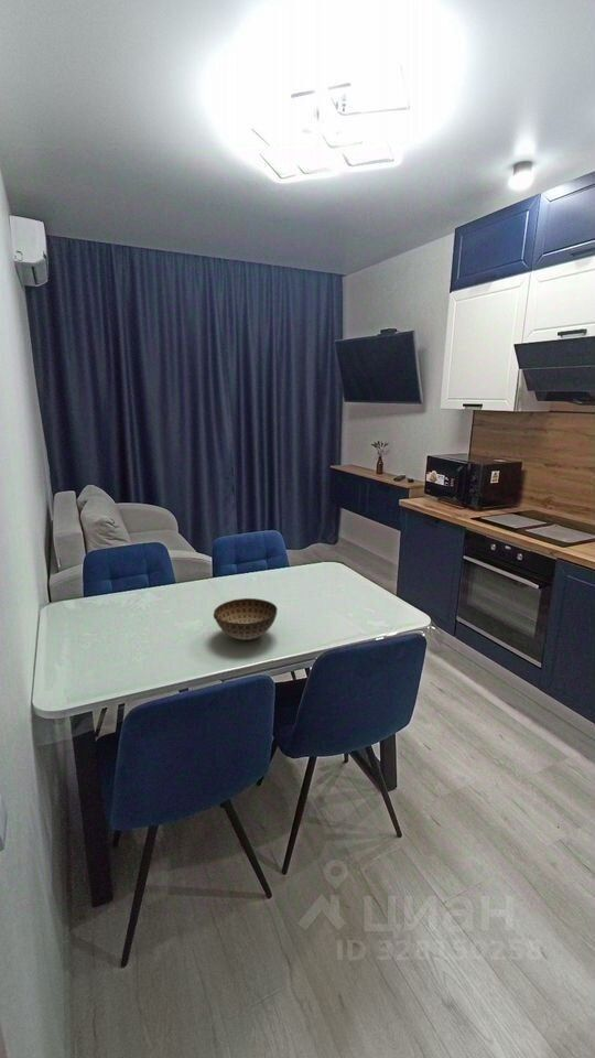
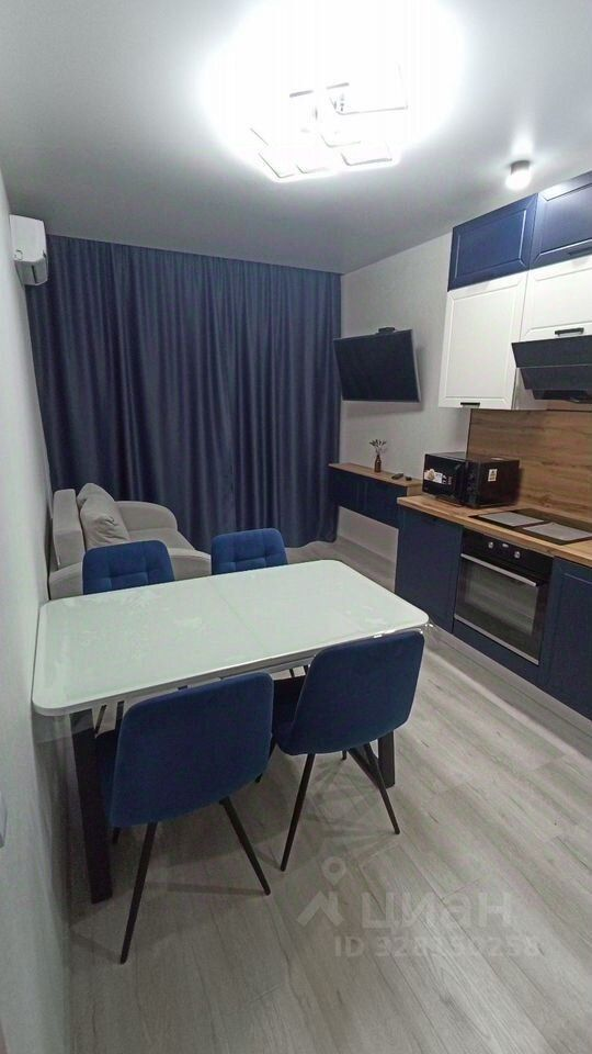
- bowl [213,597,279,641]
